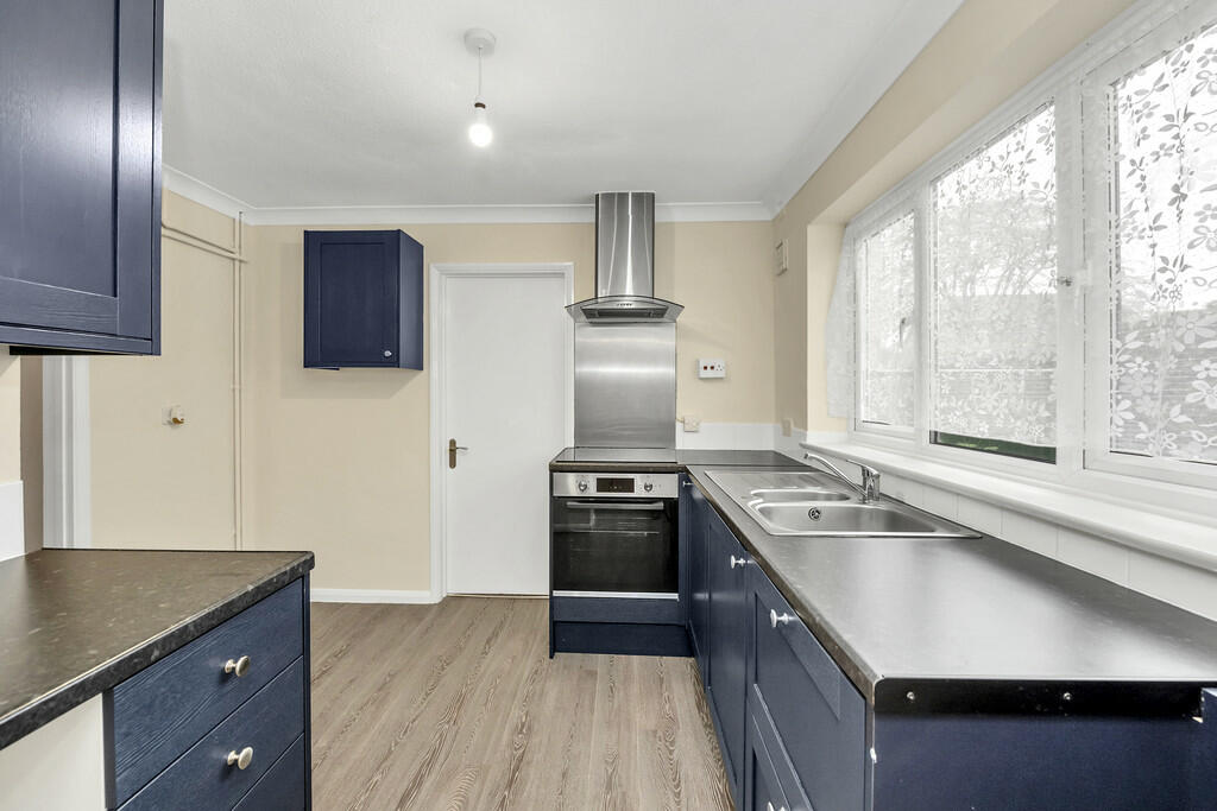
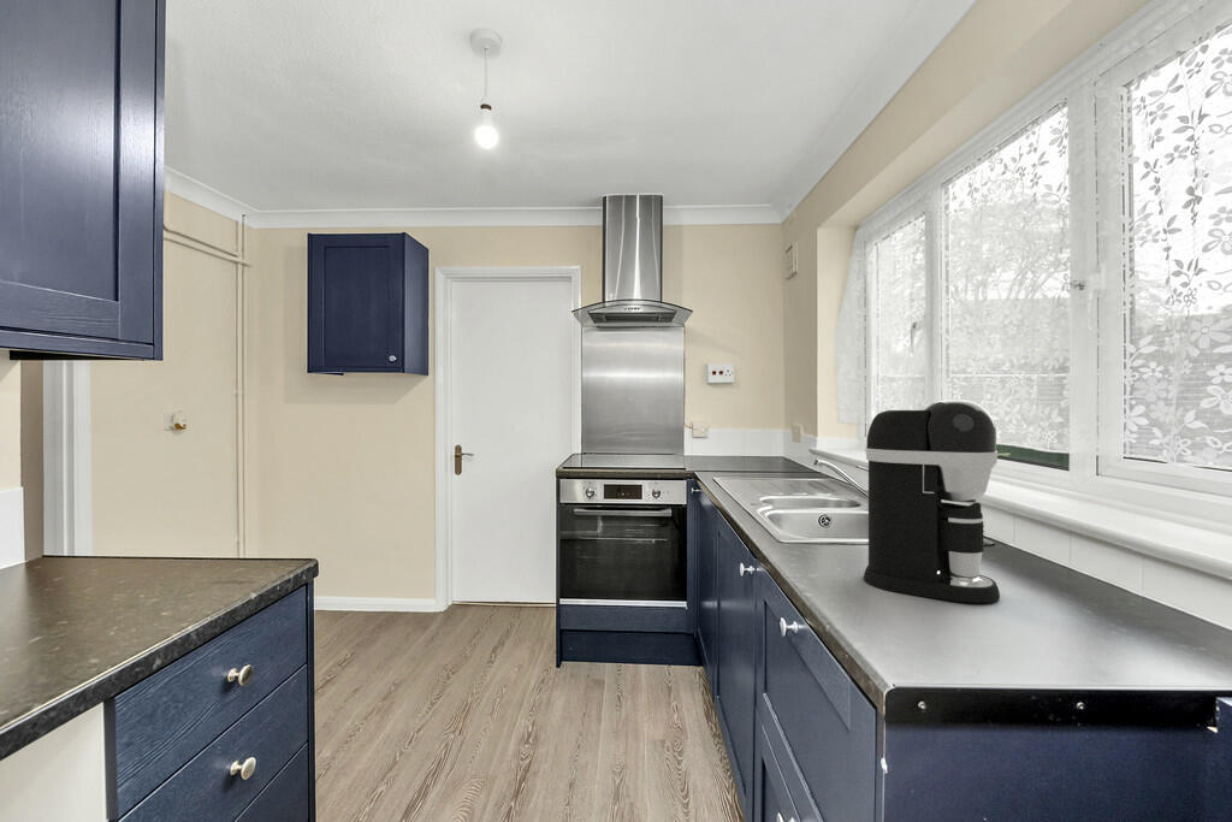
+ coffee maker [863,398,1001,604]
